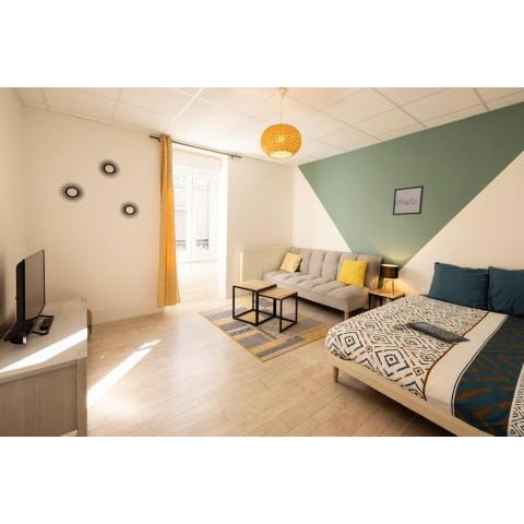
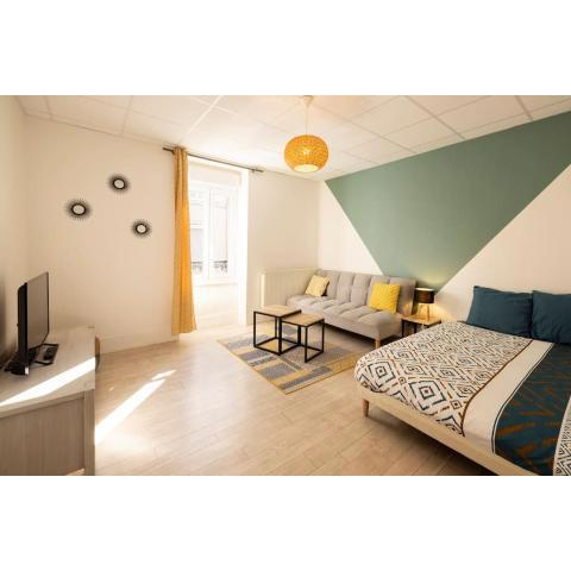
- clutch bag [393,321,471,345]
- wall art [392,184,425,216]
